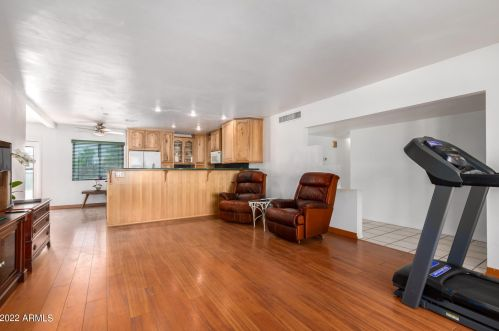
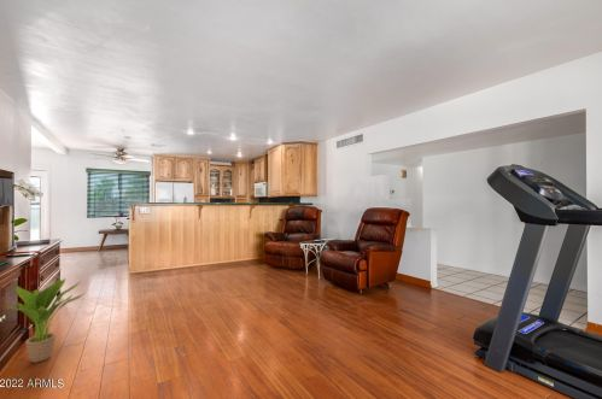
+ potted plant [7,277,84,364]
